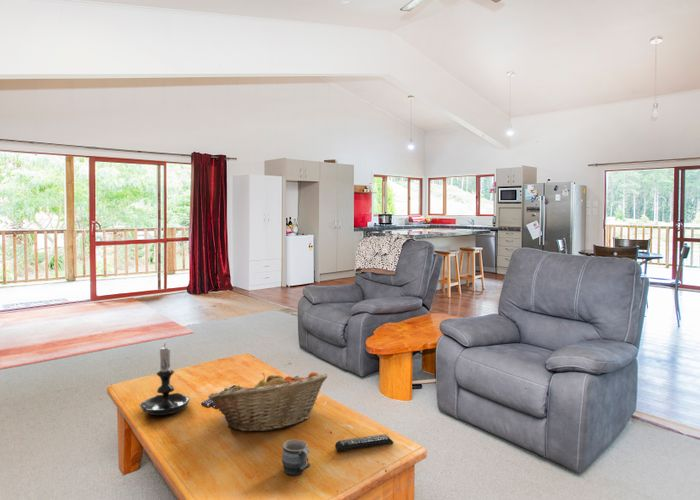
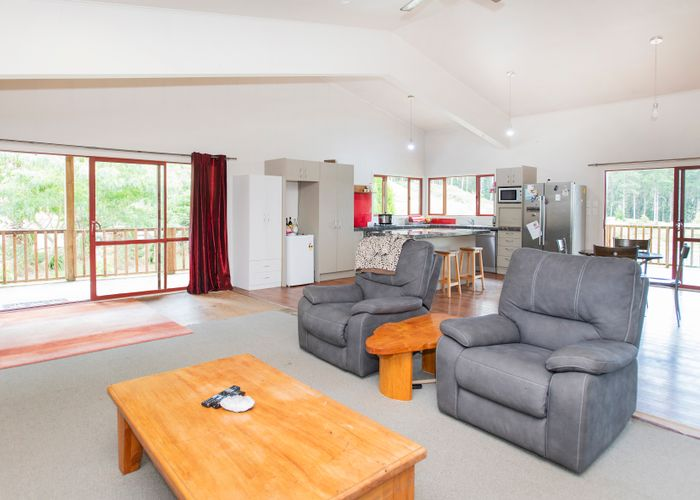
- fruit basket [207,371,329,432]
- mug [281,439,311,477]
- remote control [334,433,394,452]
- candle holder [138,343,191,416]
